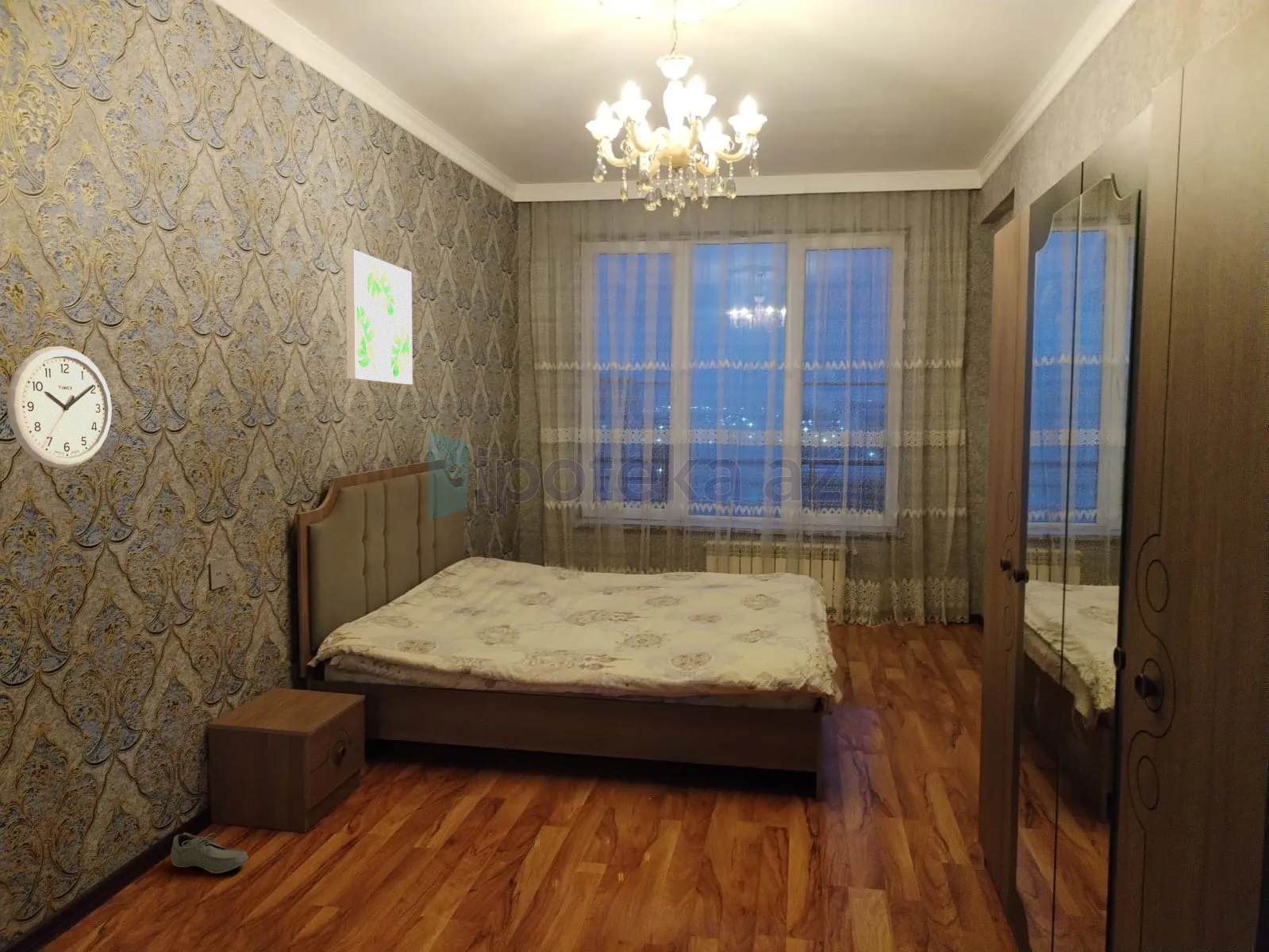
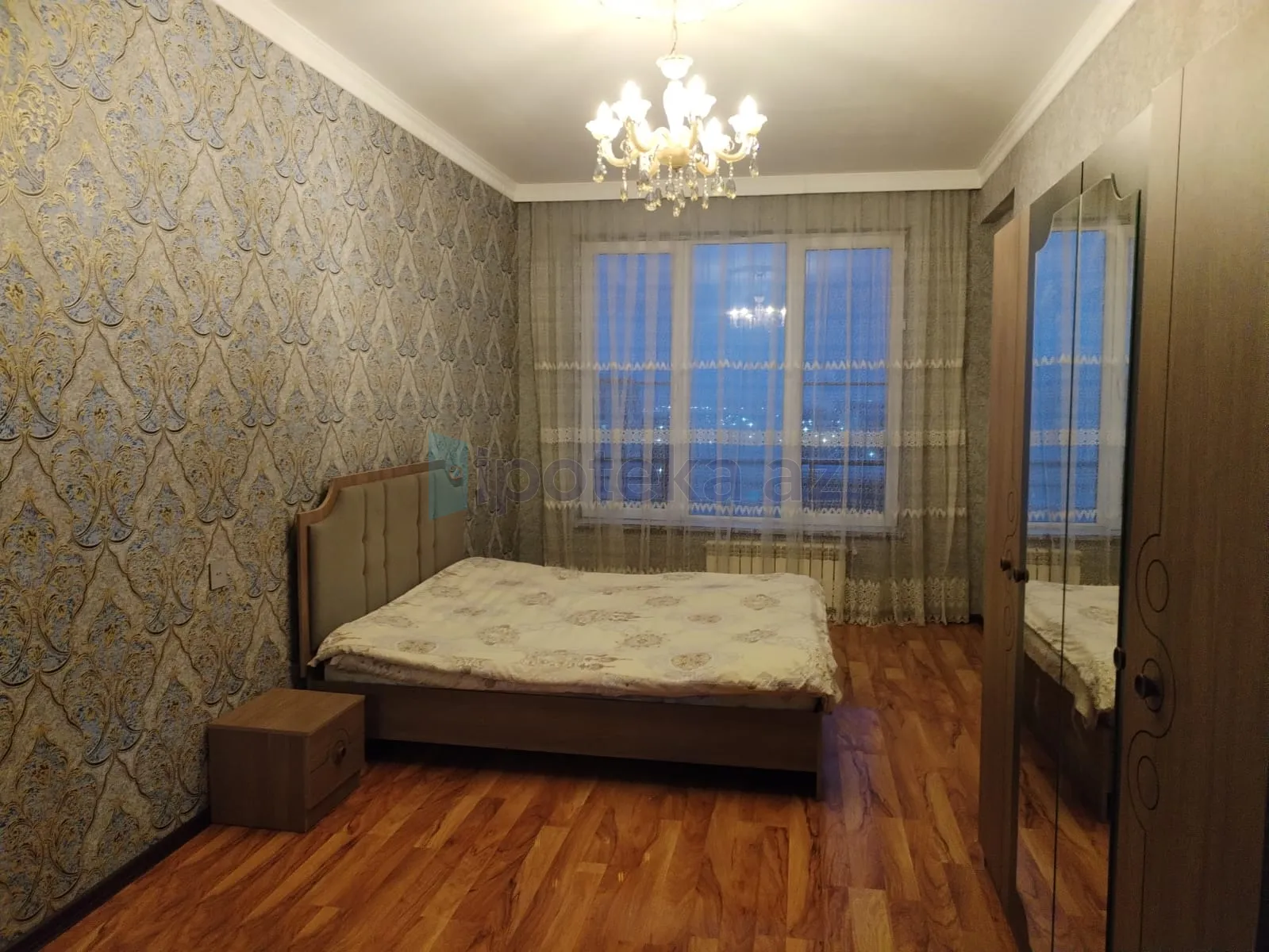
- wall art [344,249,413,386]
- wall clock [6,346,113,469]
- shoe [171,832,249,874]
